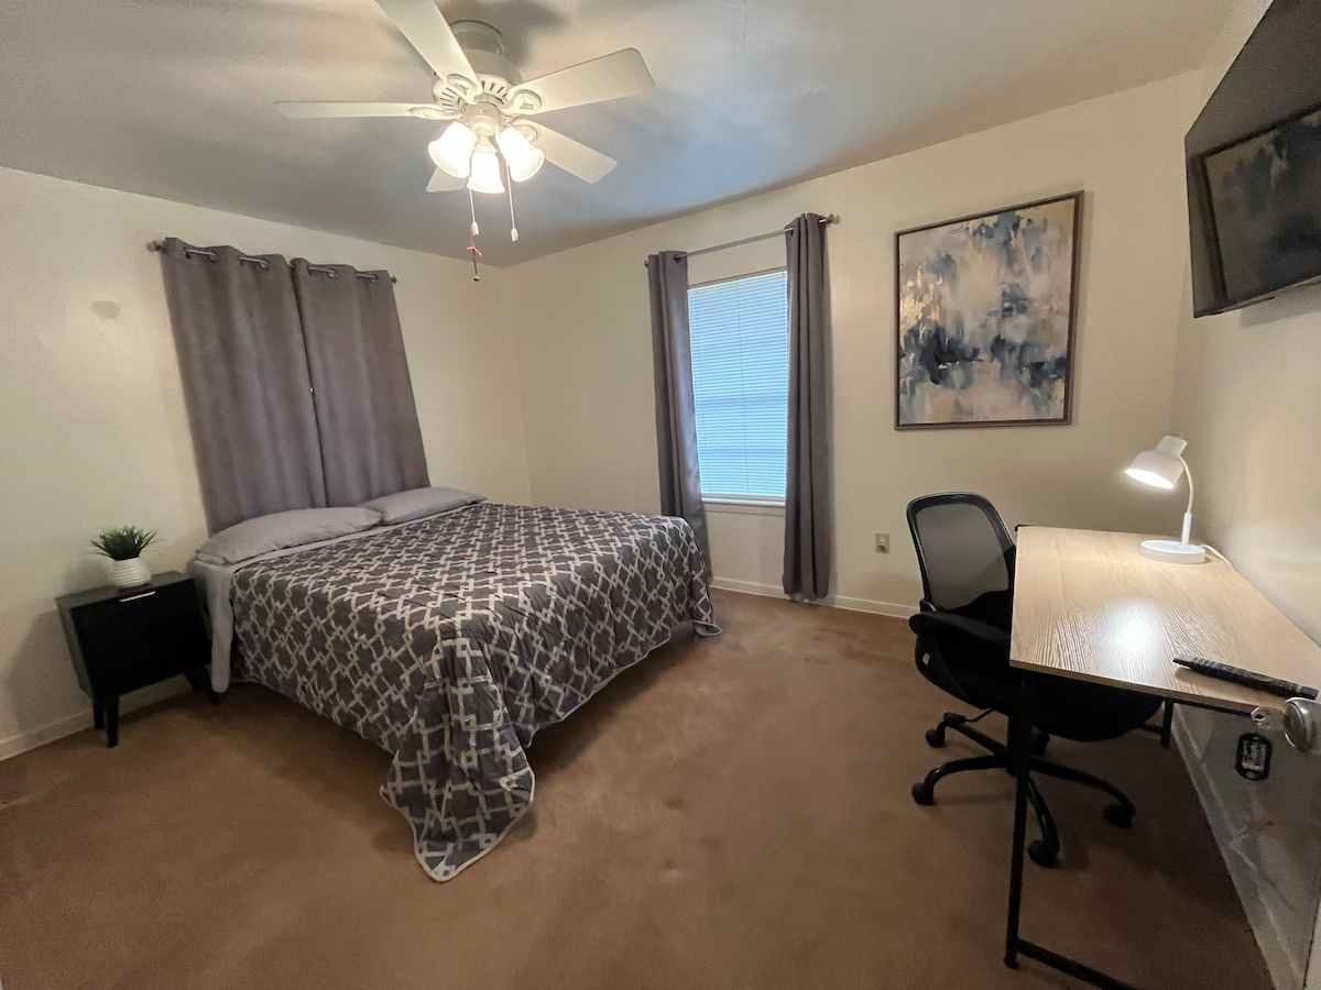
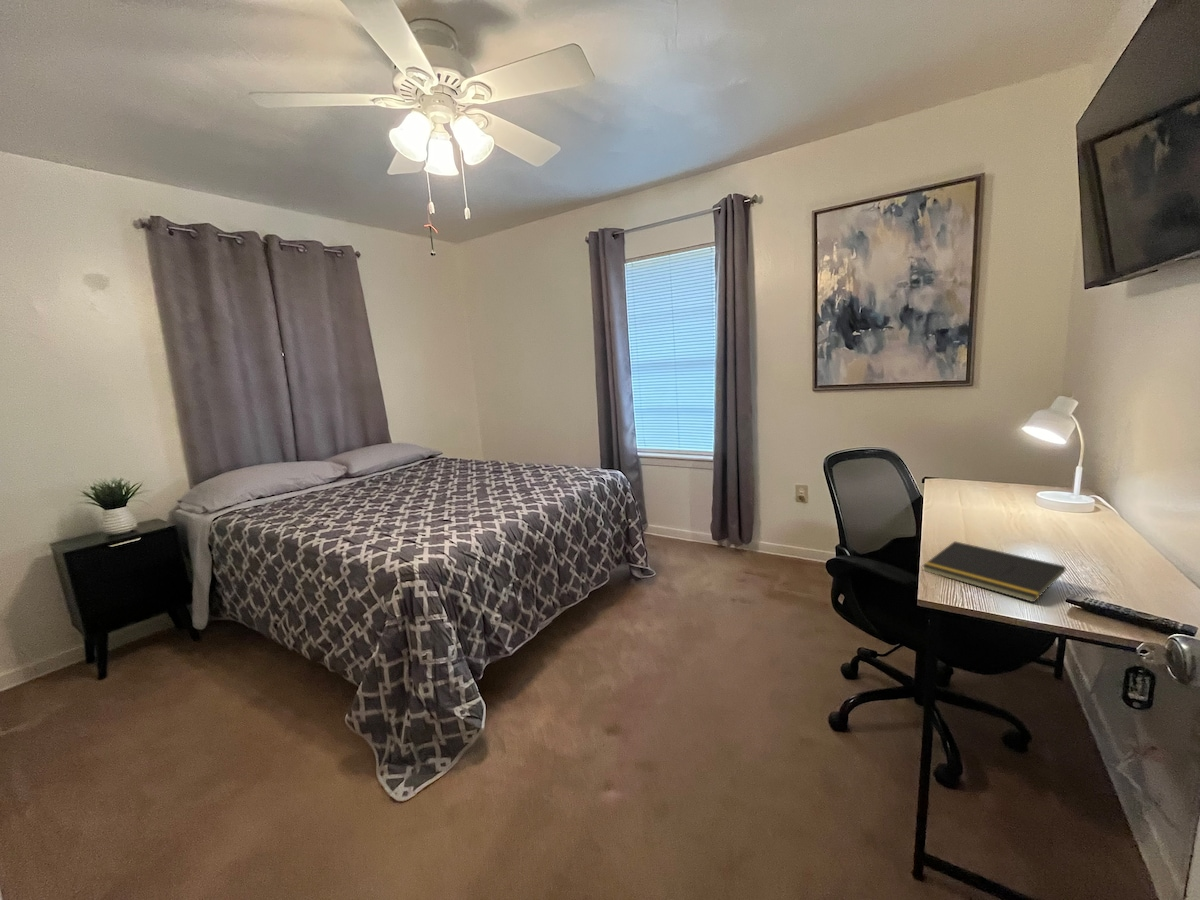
+ notepad [921,540,1066,603]
